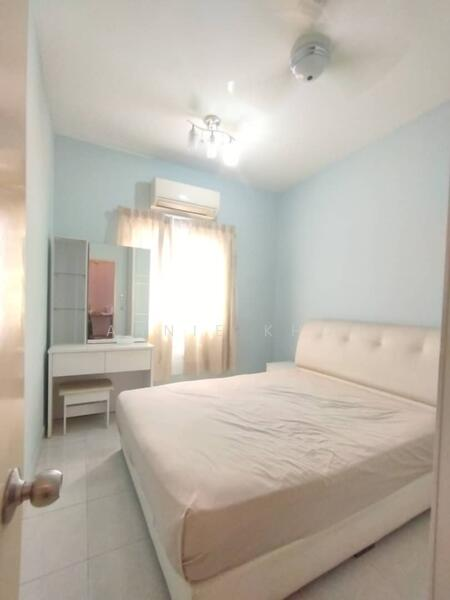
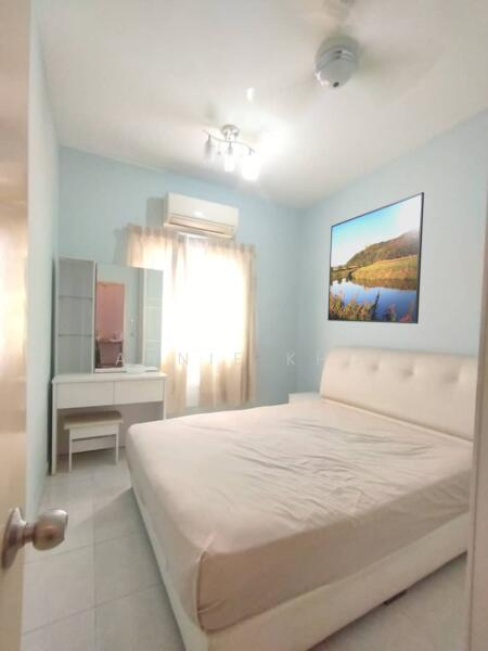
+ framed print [326,191,425,324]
